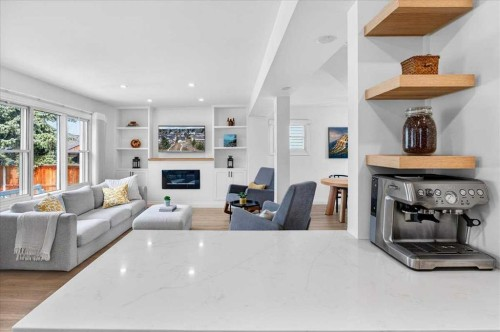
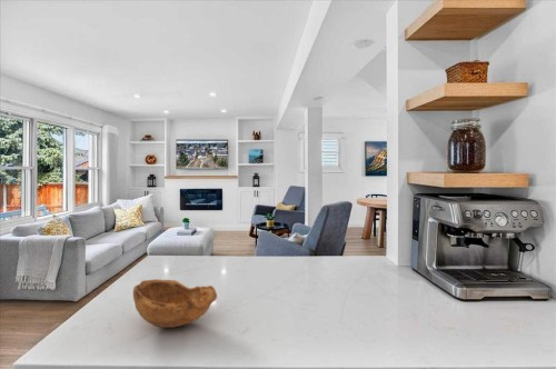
+ bowl [132,278,218,329]
